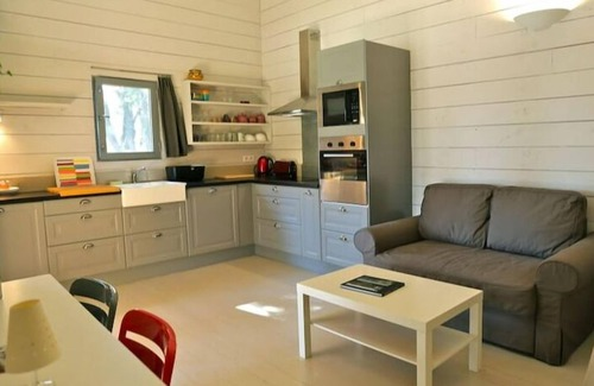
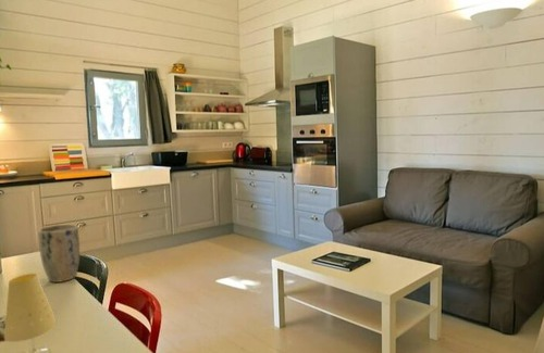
+ plant pot [37,224,81,283]
